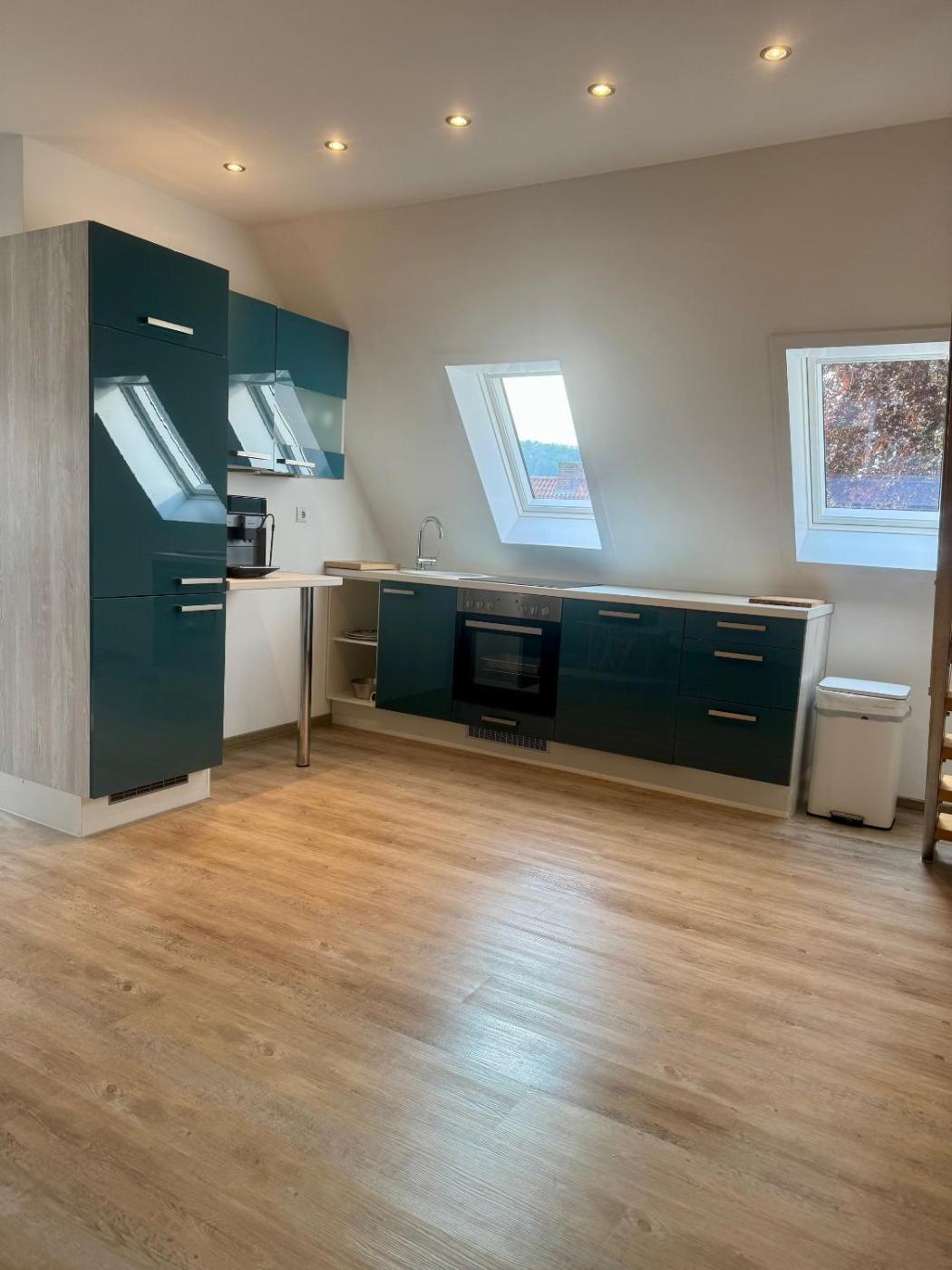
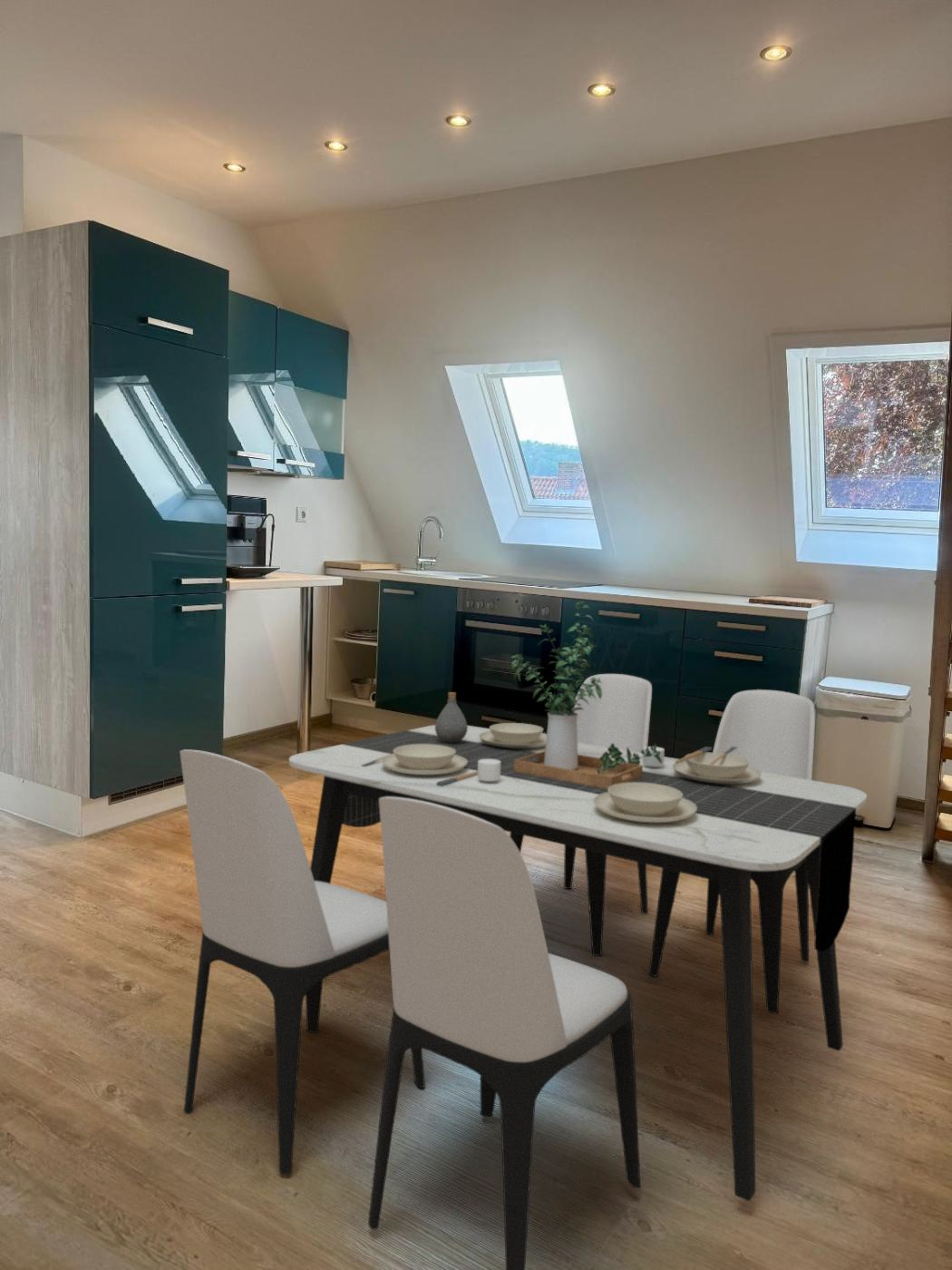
+ dining table [179,600,868,1270]
